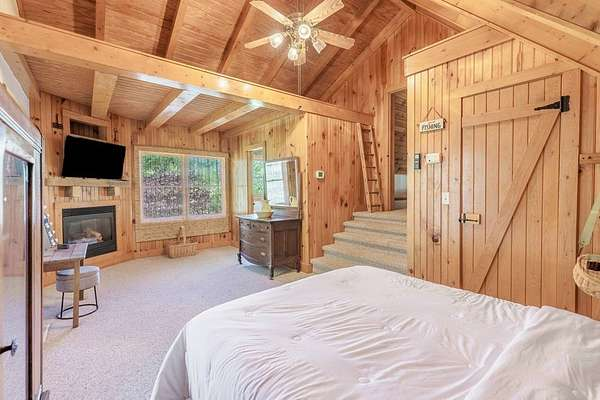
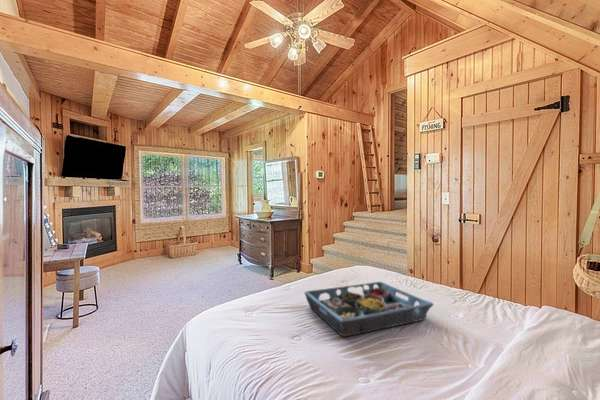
+ serving tray [303,281,435,338]
